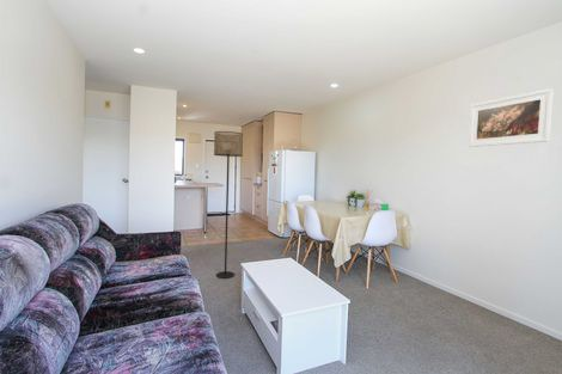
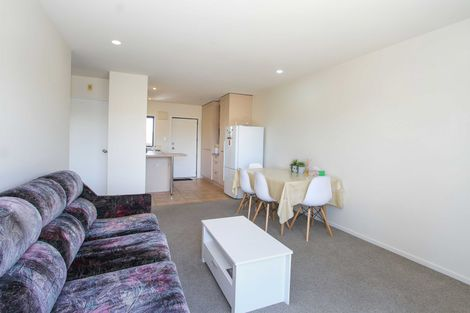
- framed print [468,87,555,148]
- floor lamp [213,130,244,280]
